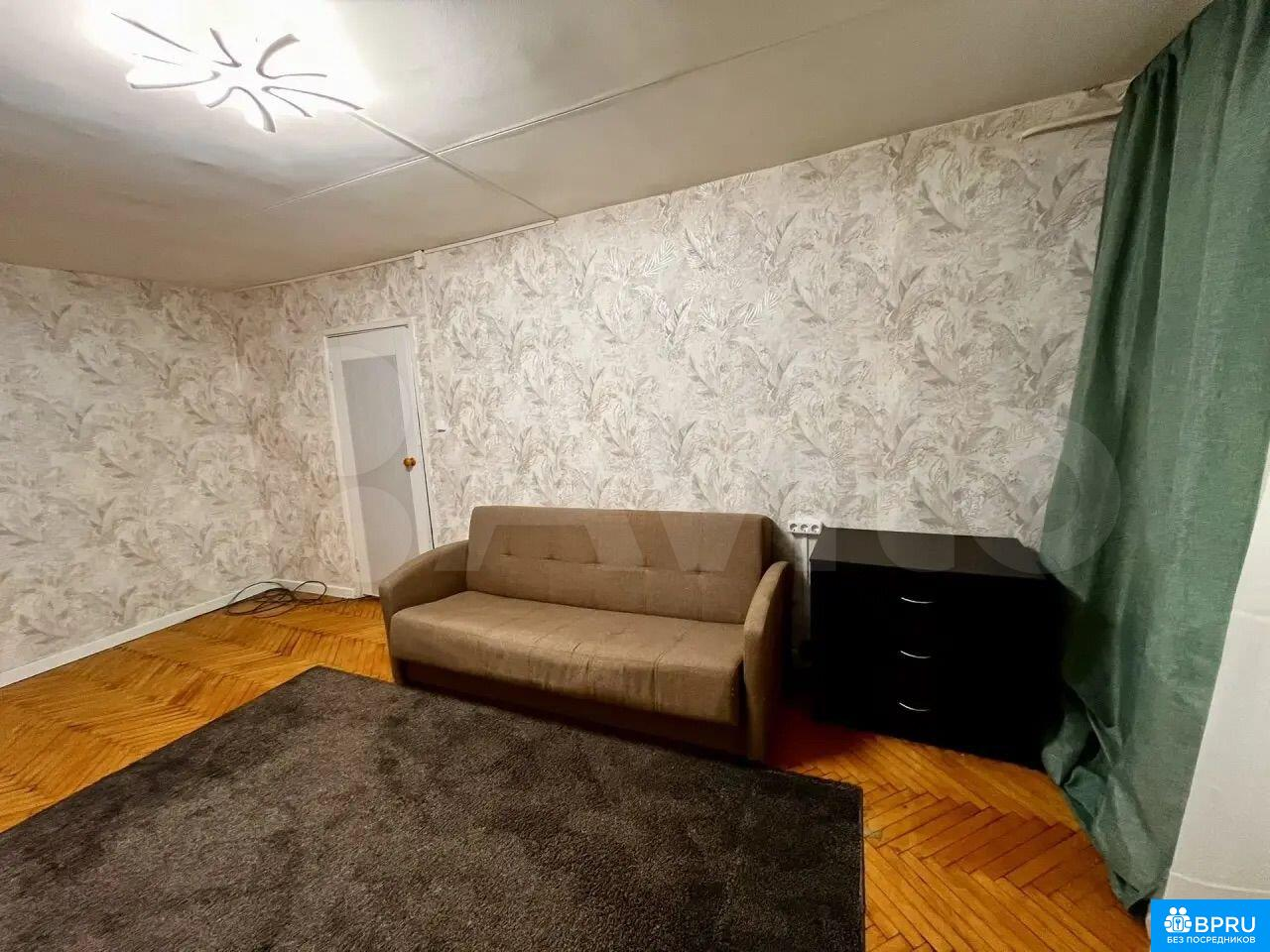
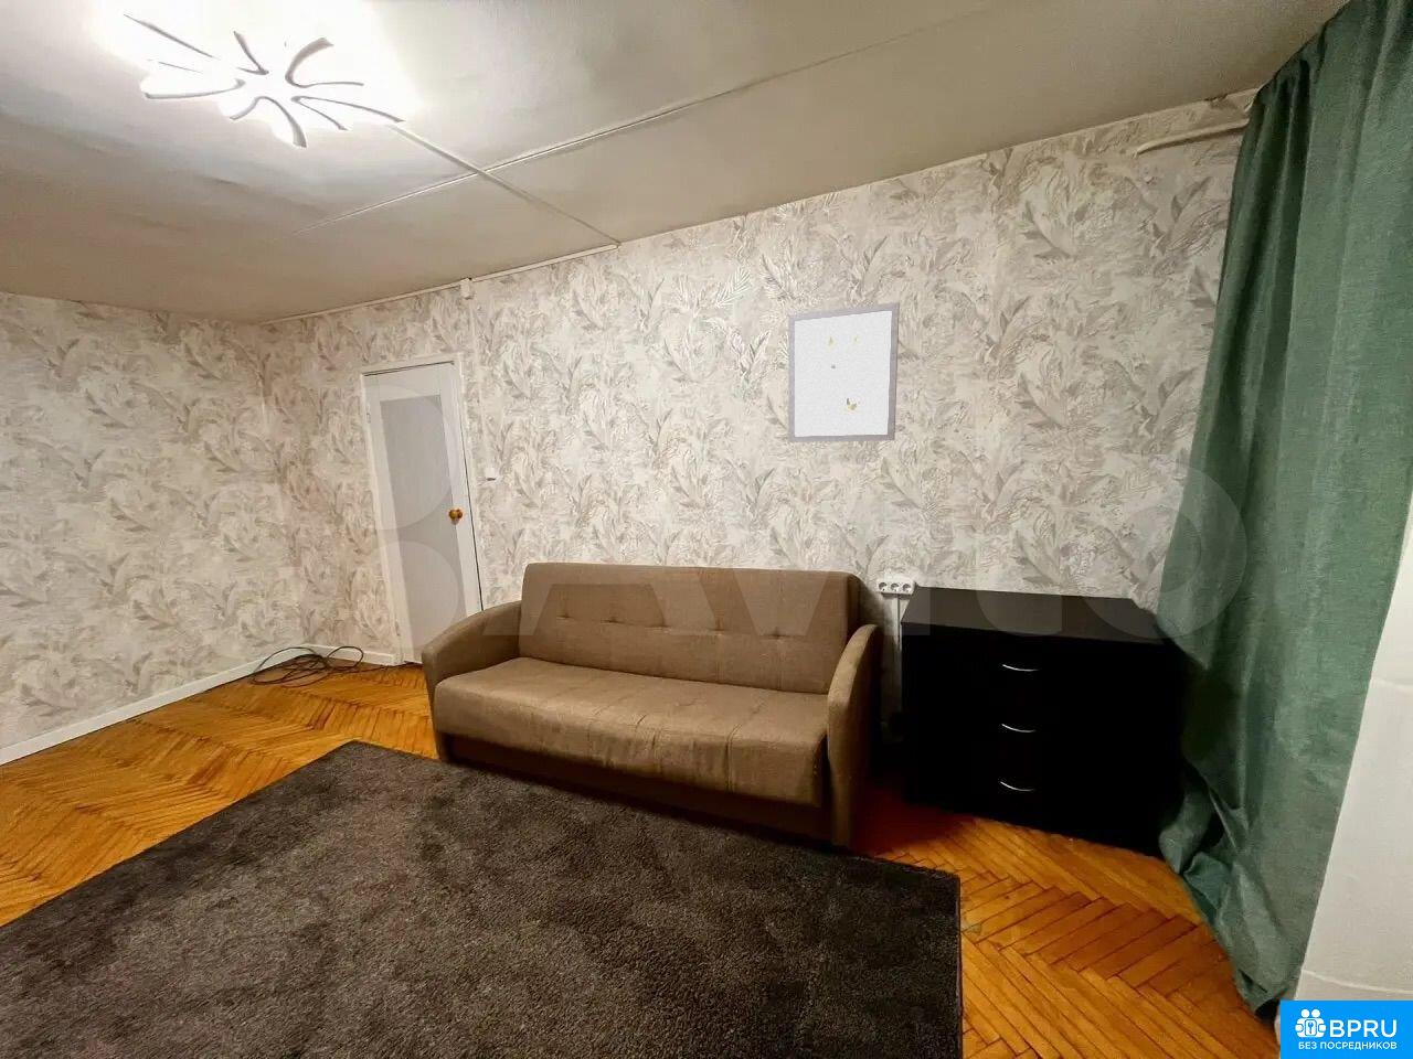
+ wall art [787,301,901,444]
